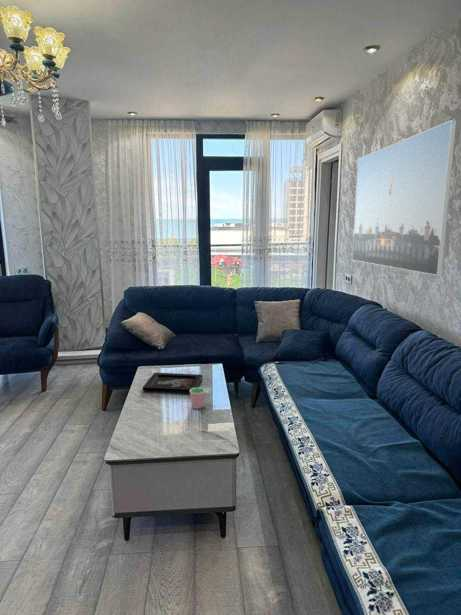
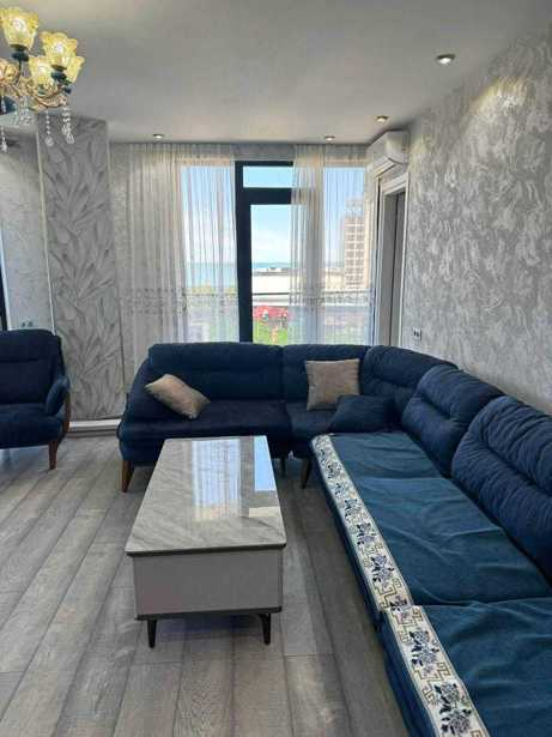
- cup [189,387,212,410]
- decorative tray [142,372,204,393]
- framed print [352,119,458,277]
